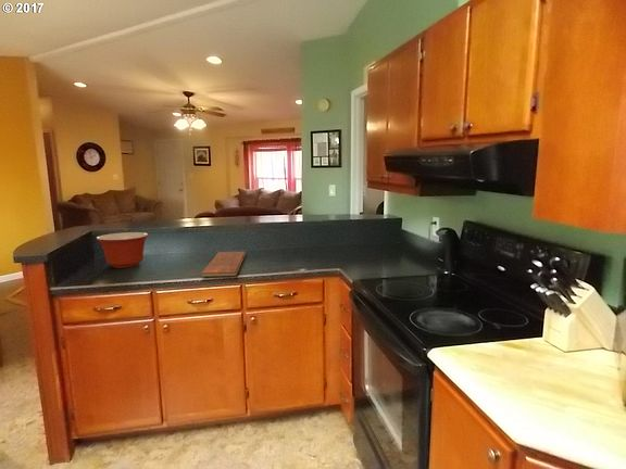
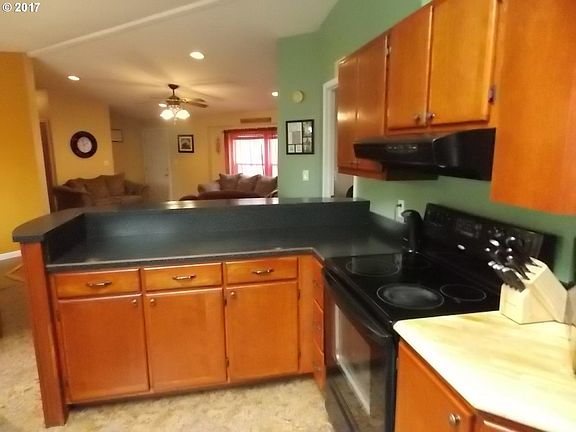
- mixing bowl [96,231,150,269]
- chopping board [200,251,247,278]
